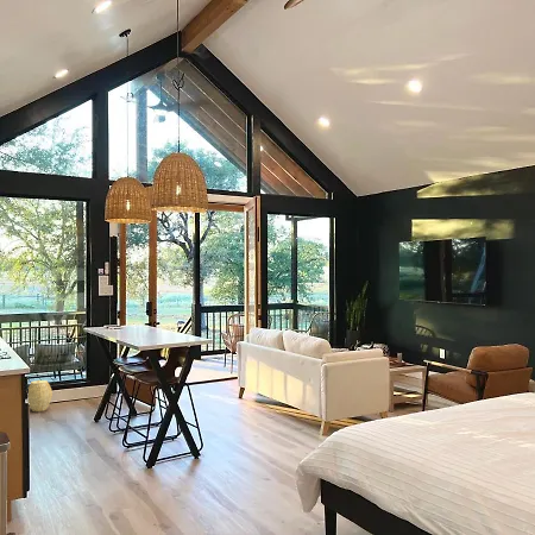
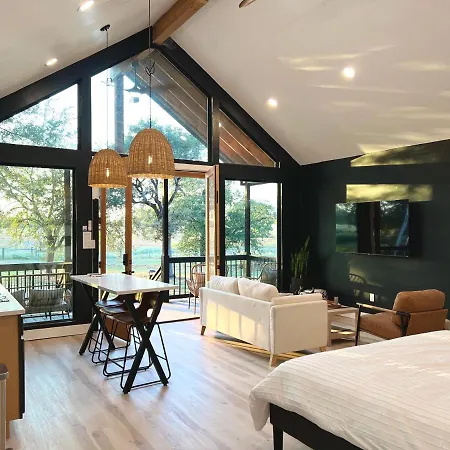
- woven basket [27,379,54,413]
